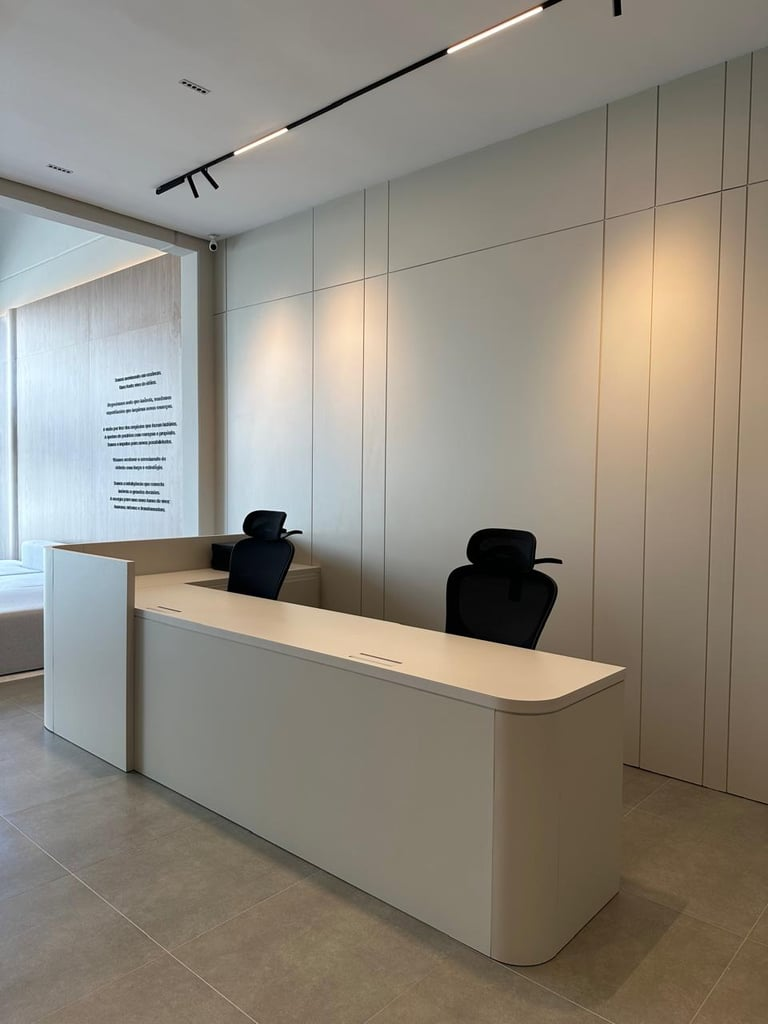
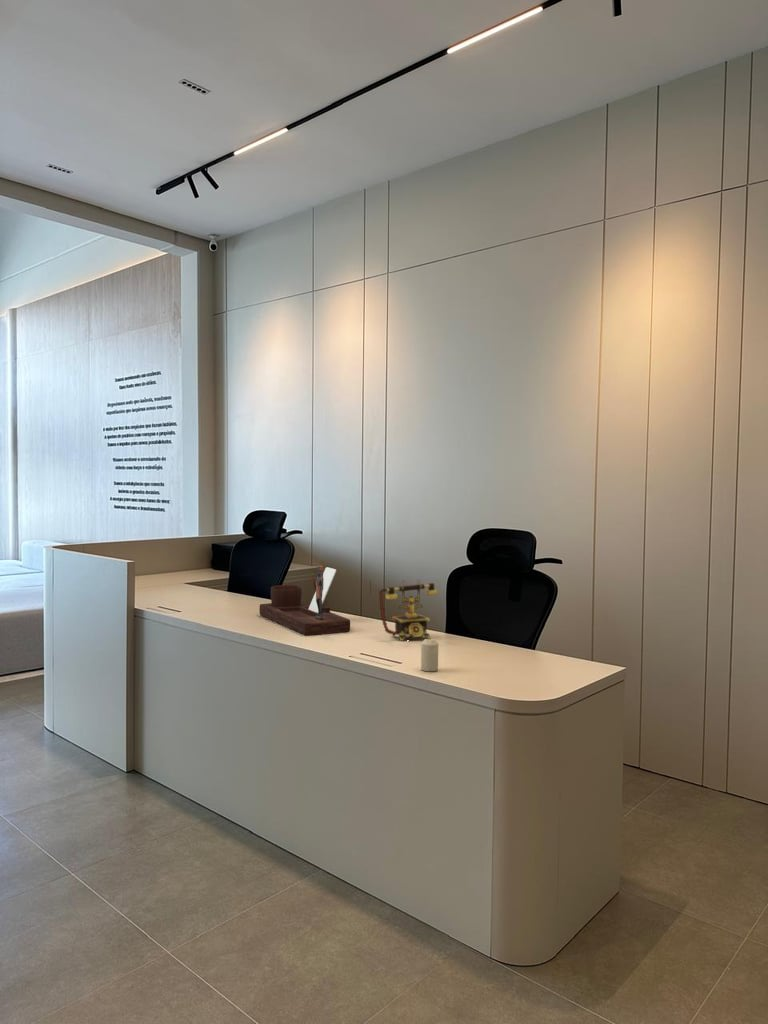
+ desk organizer [258,565,351,637]
+ candle [420,638,439,672]
+ telephone [369,579,438,642]
